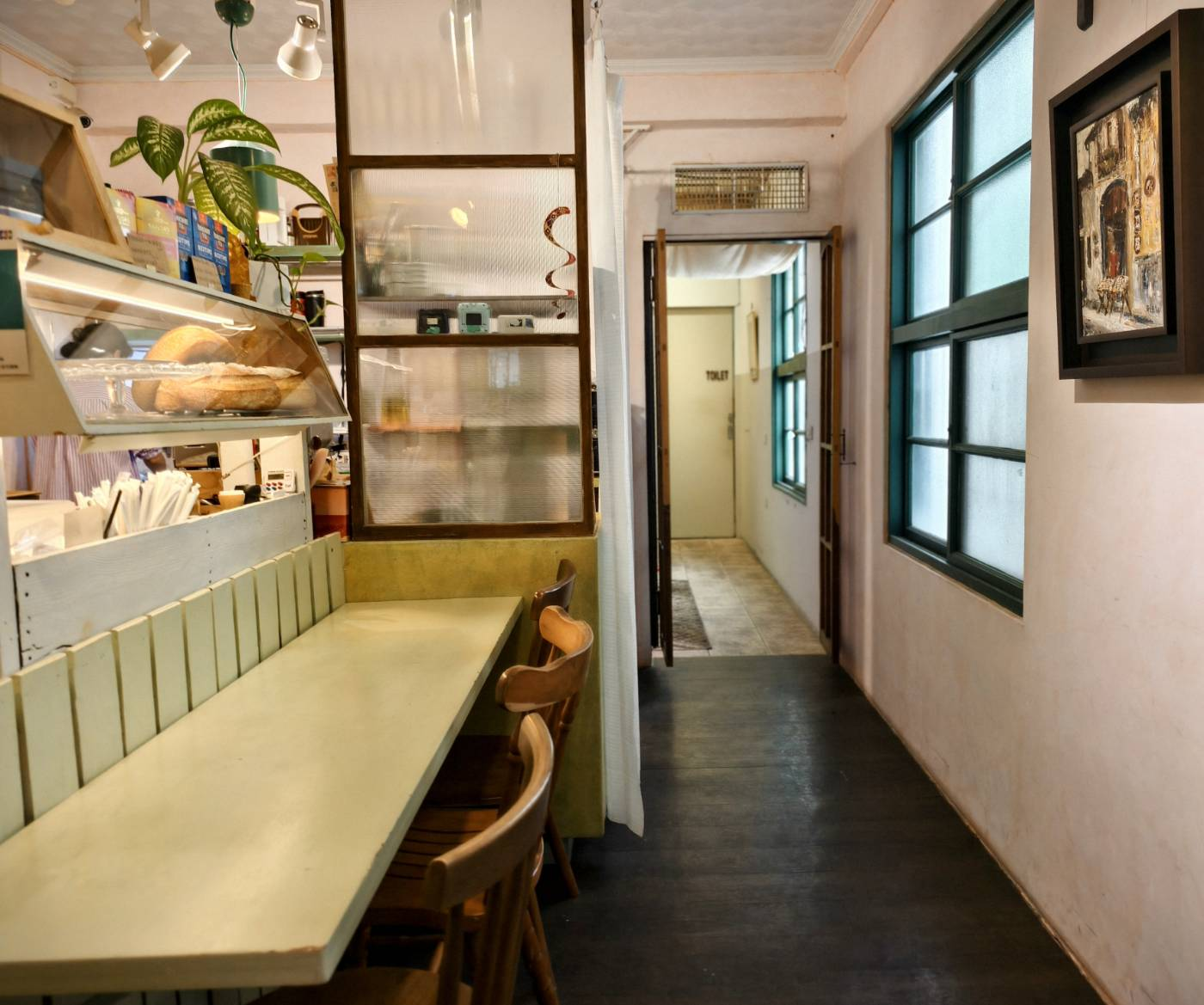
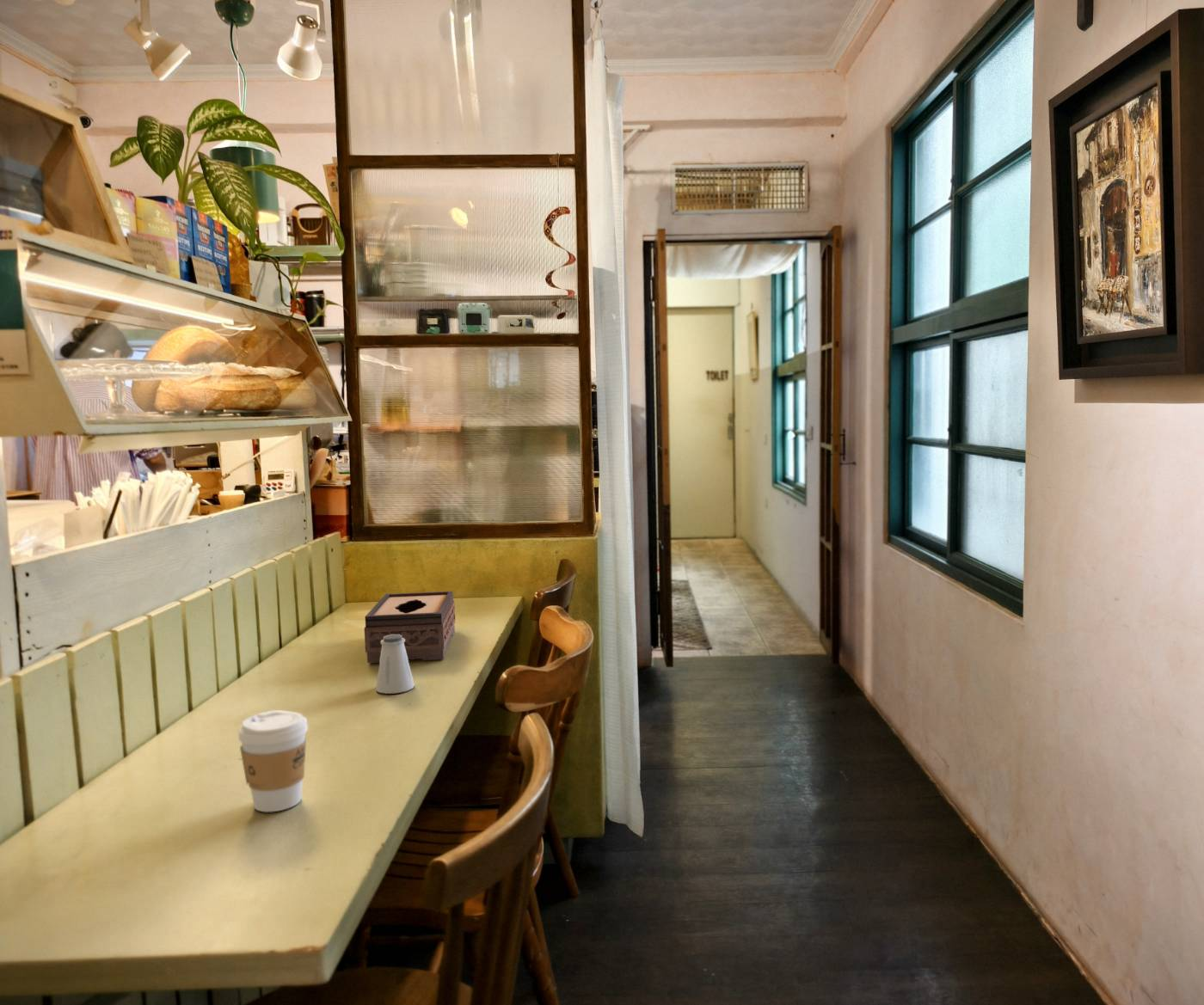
+ saltshaker [375,634,415,695]
+ tissue box [364,591,456,664]
+ coffee cup [237,709,309,812]
